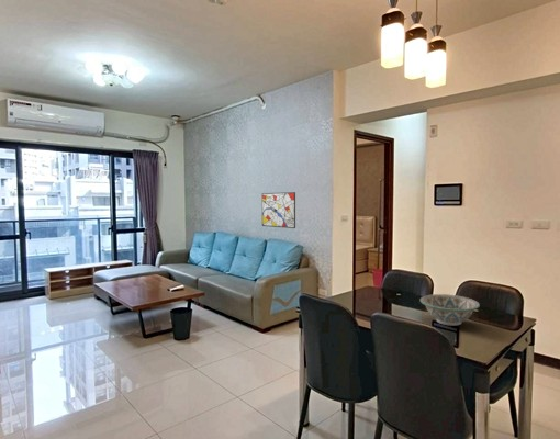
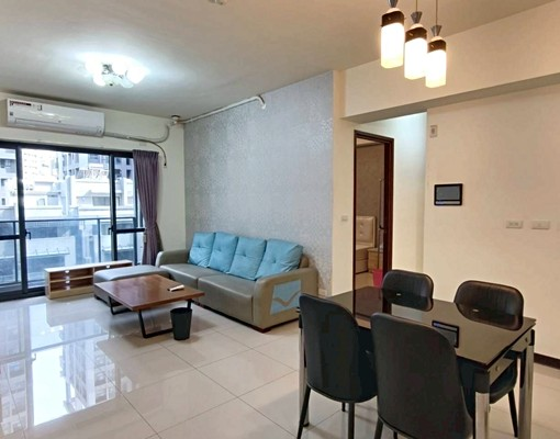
- wall art [261,191,296,229]
- decorative bowl [419,293,481,327]
